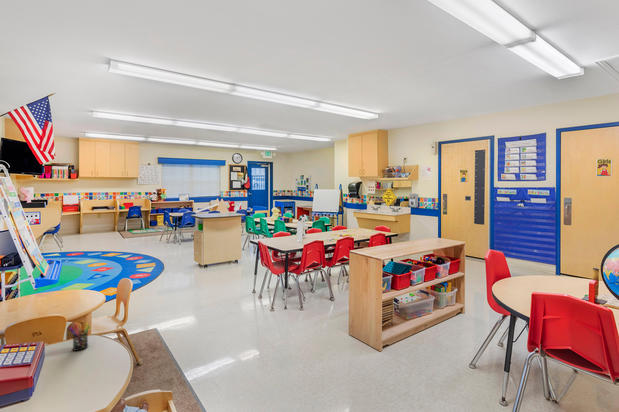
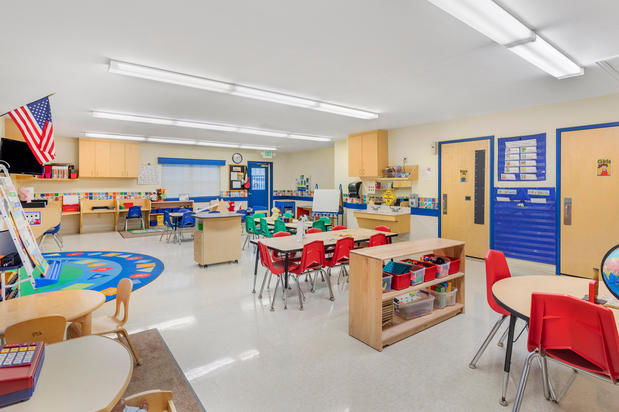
- pen holder [68,320,91,352]
